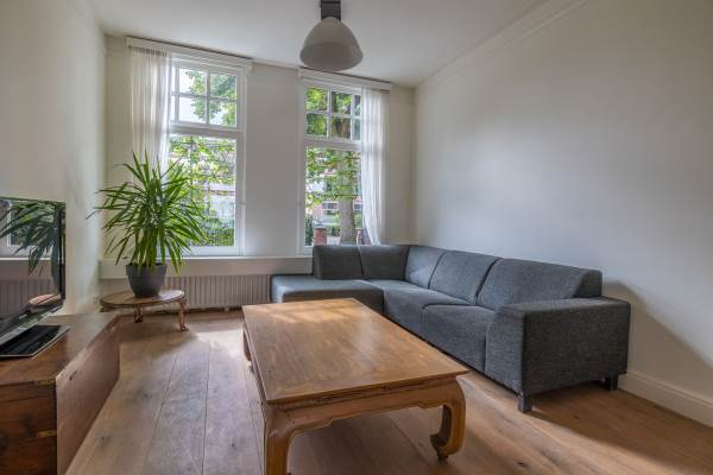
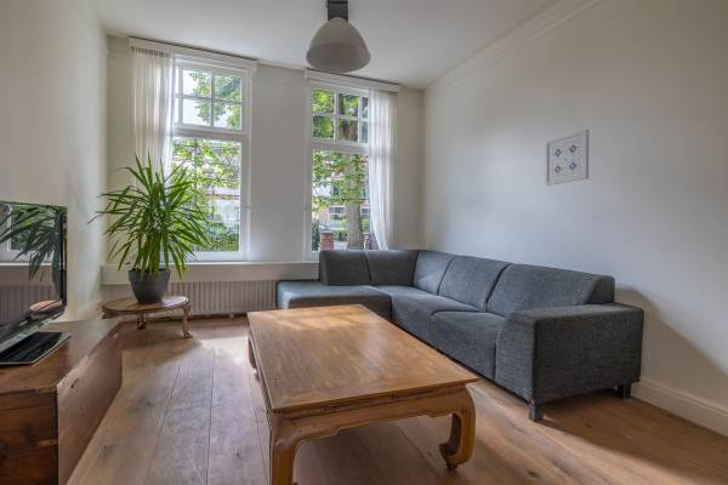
+ wall art [544,129,590,187]
